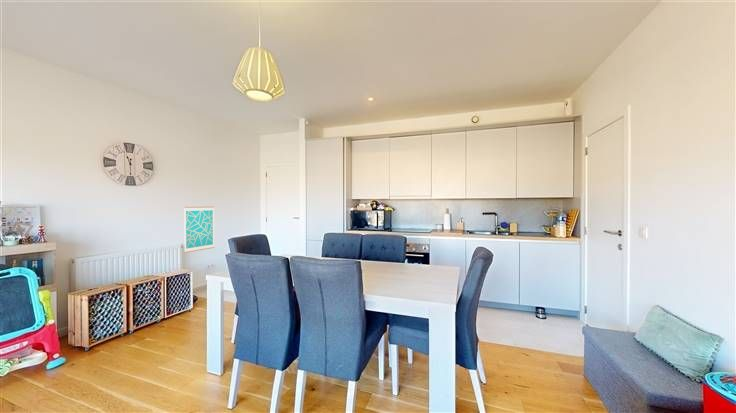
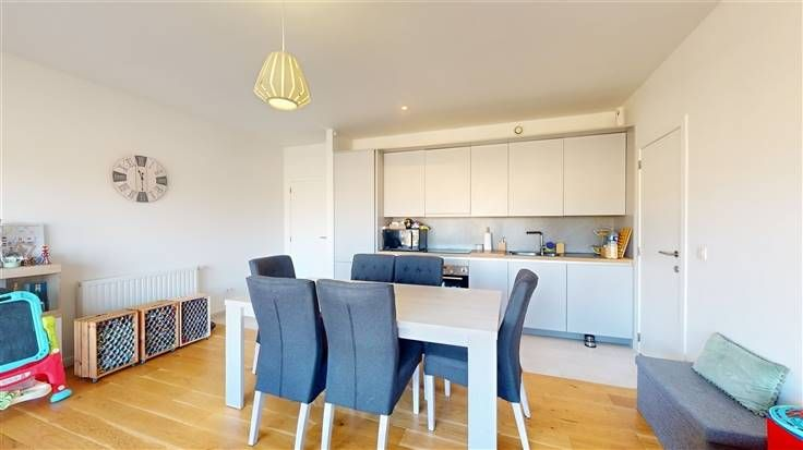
- wall art [183,206,215,254]
